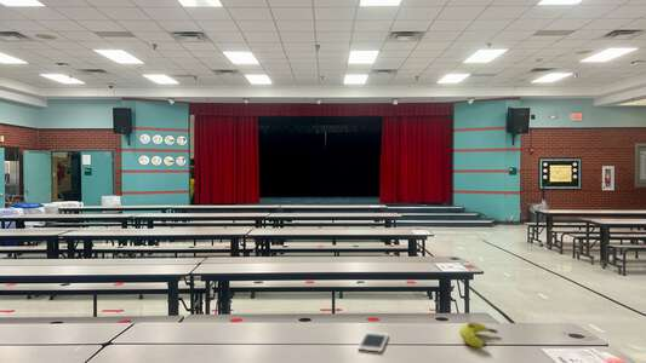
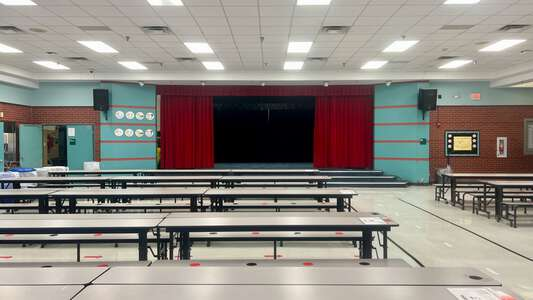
- cell phone [356,330,390,353]
- banana [458,321,499,348]
